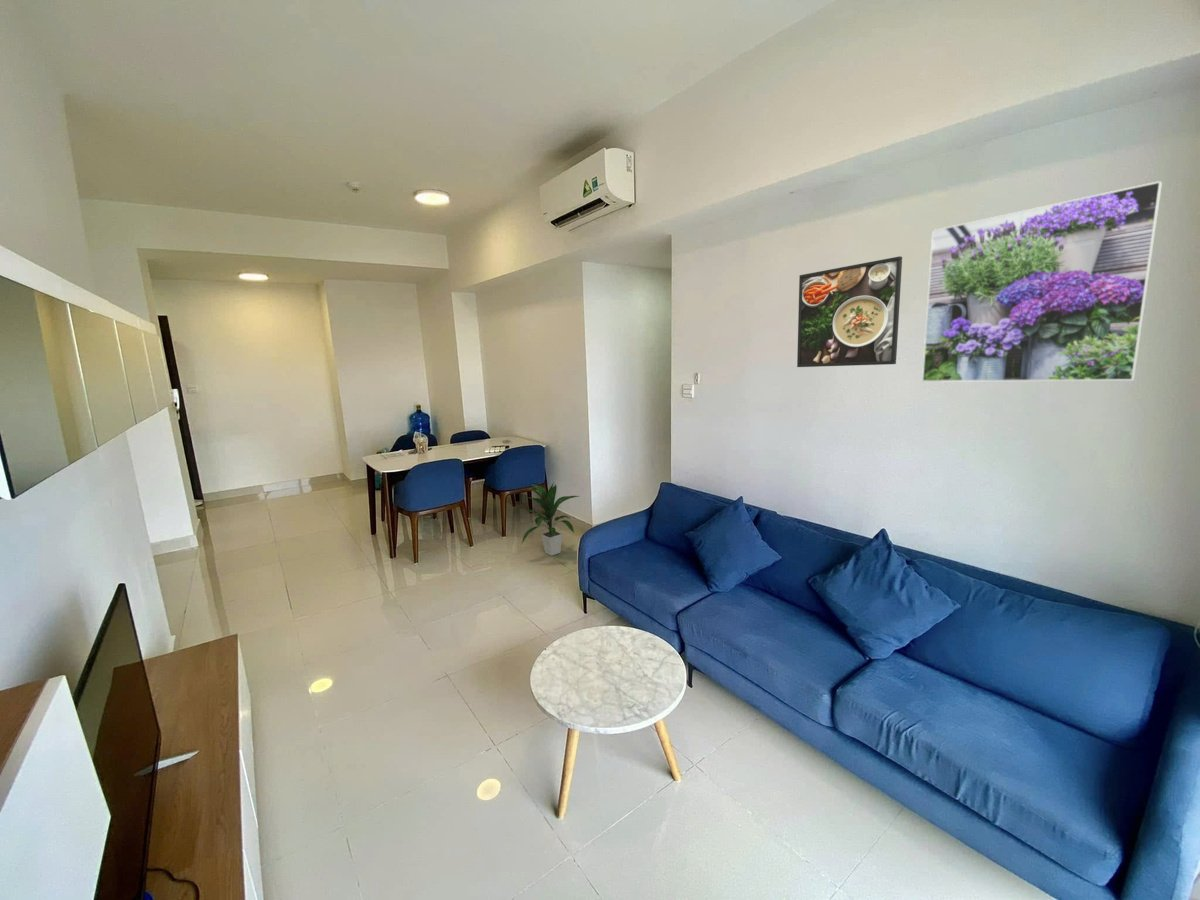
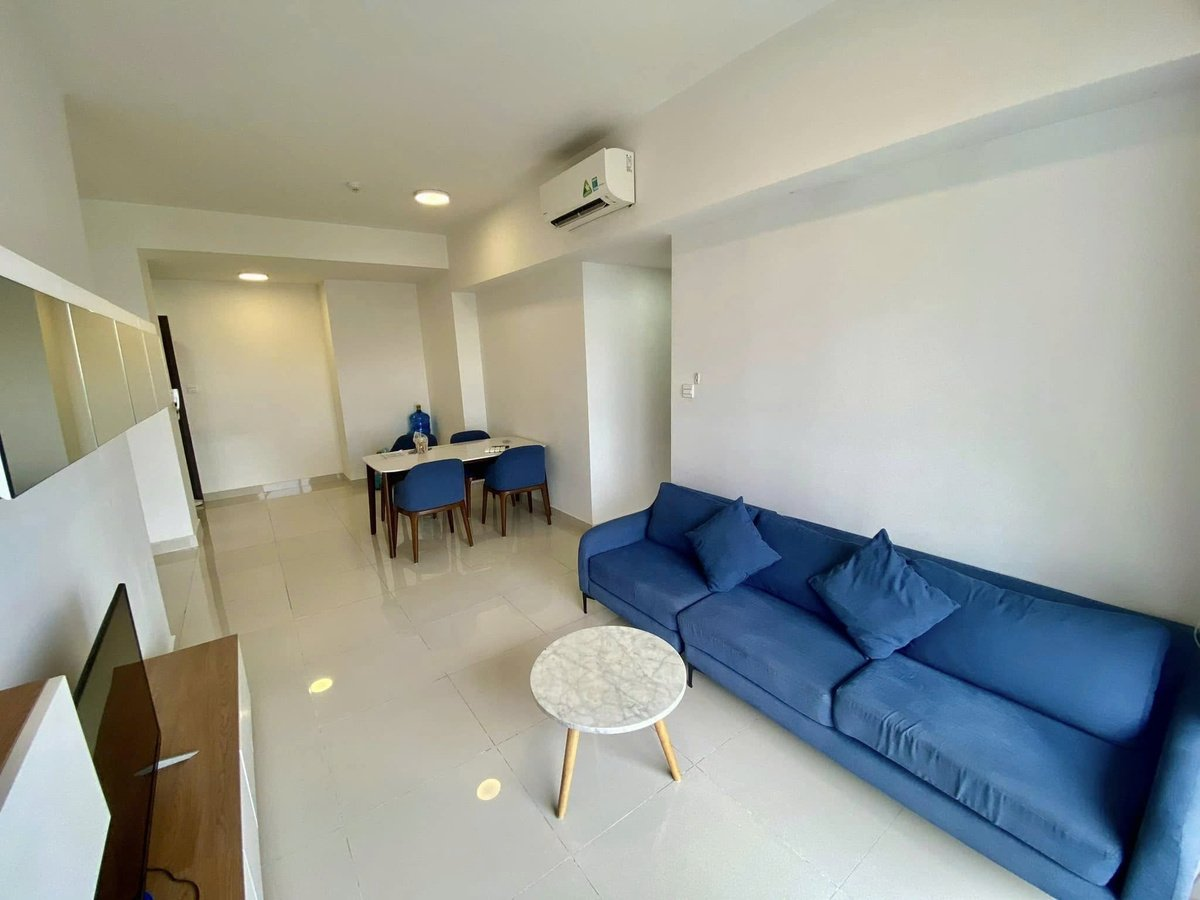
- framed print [921,180,1163,383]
- indoor plant [521,482,580,557]
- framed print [796,255,903,368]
